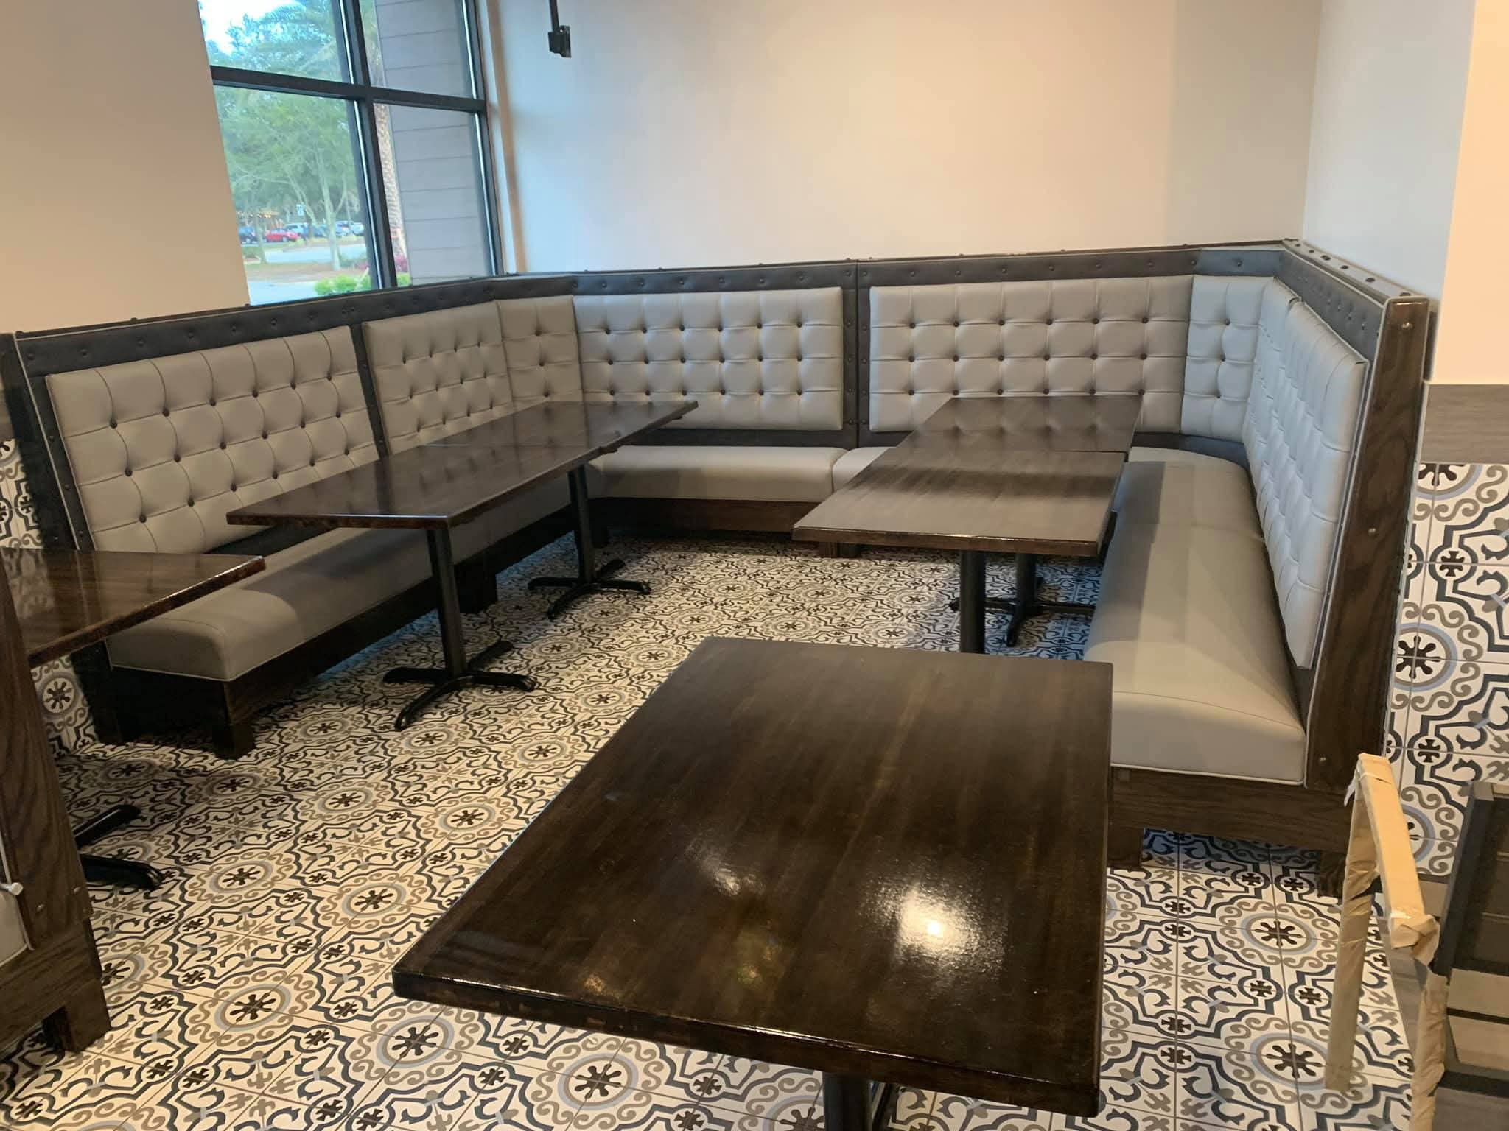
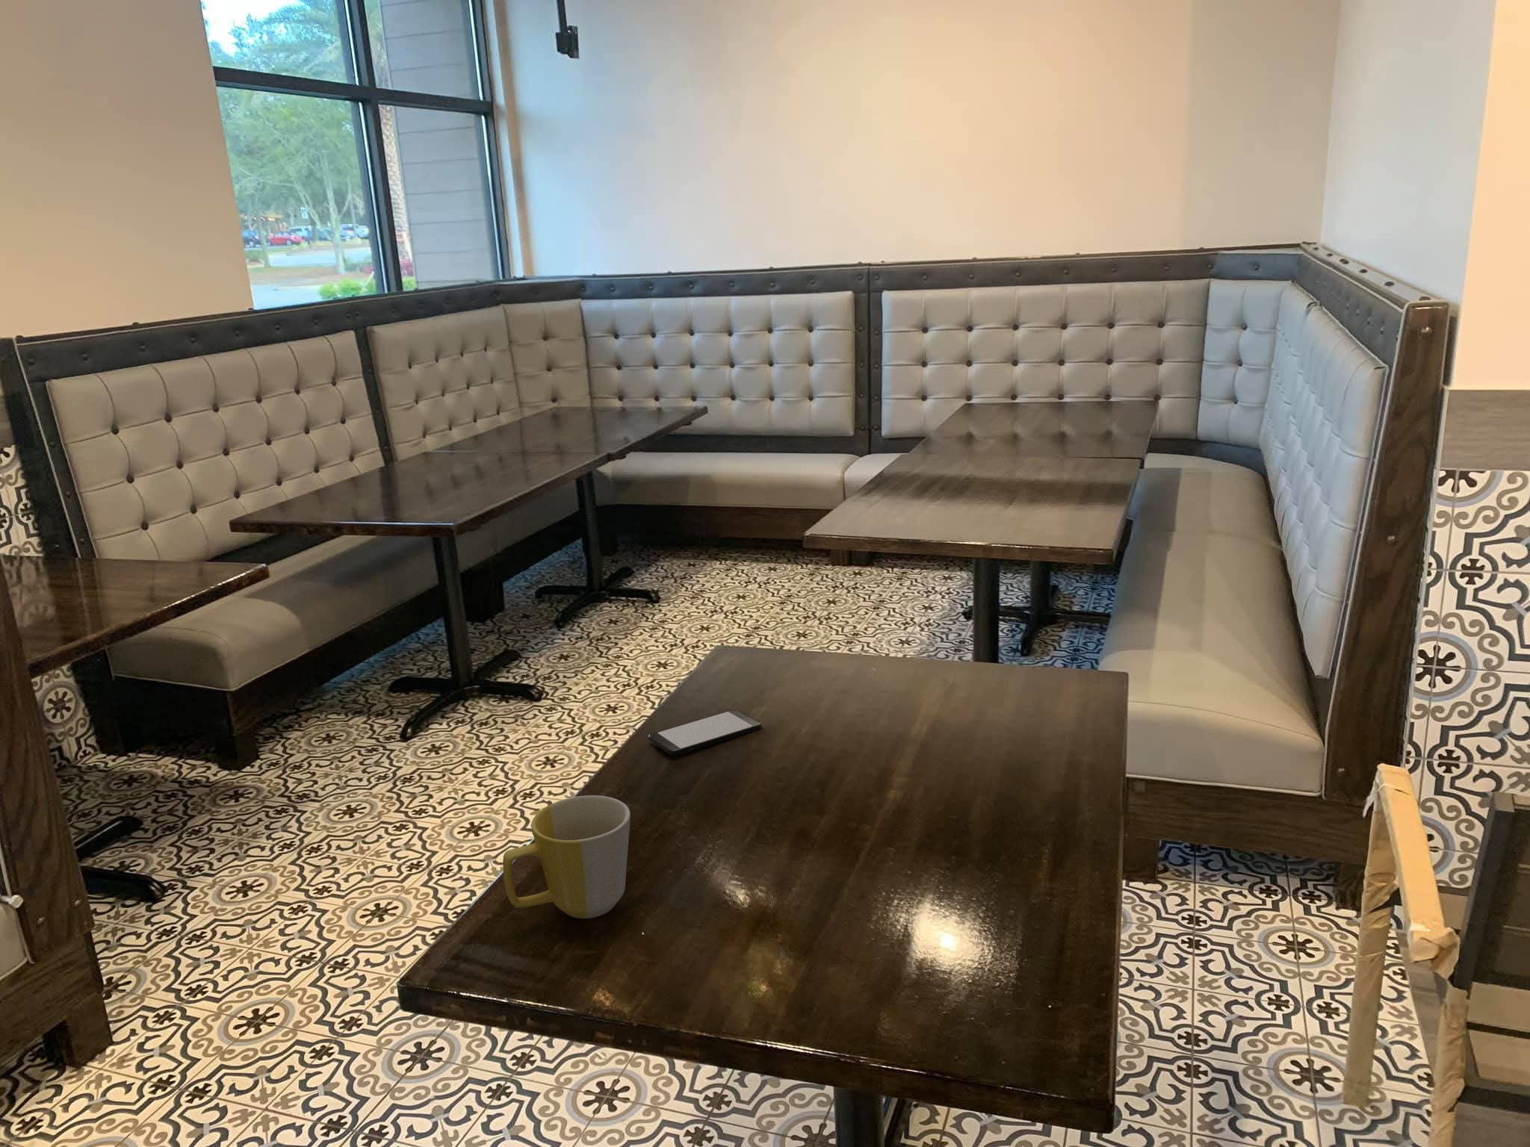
+ smartphone [648,708,763,755]
+ mug [502,794,631,919]
